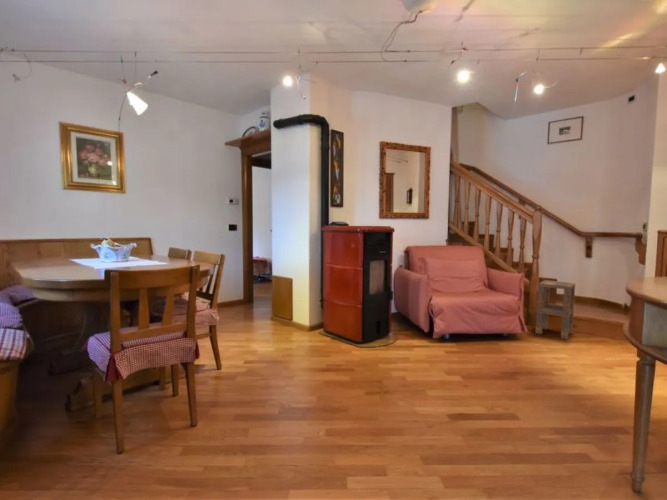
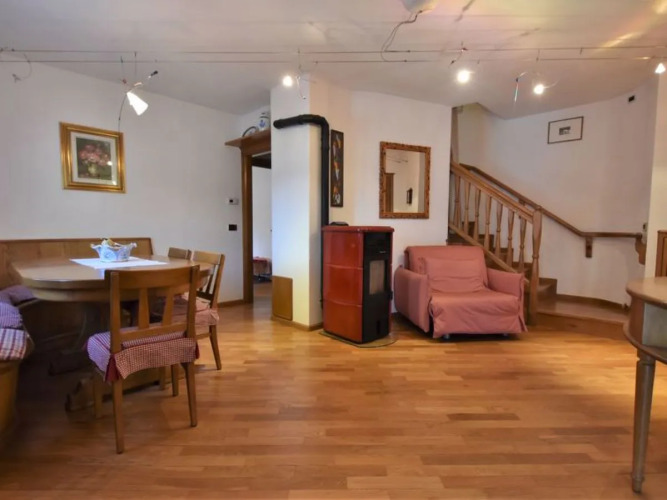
- side table [534,279,576,340]
